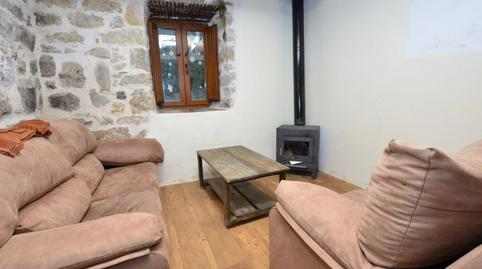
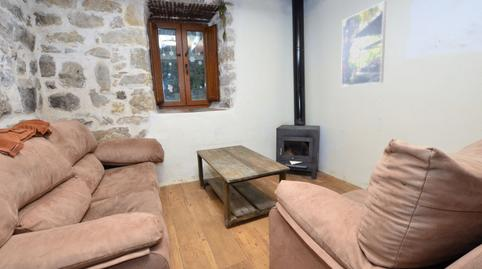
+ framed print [340,0,388,88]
